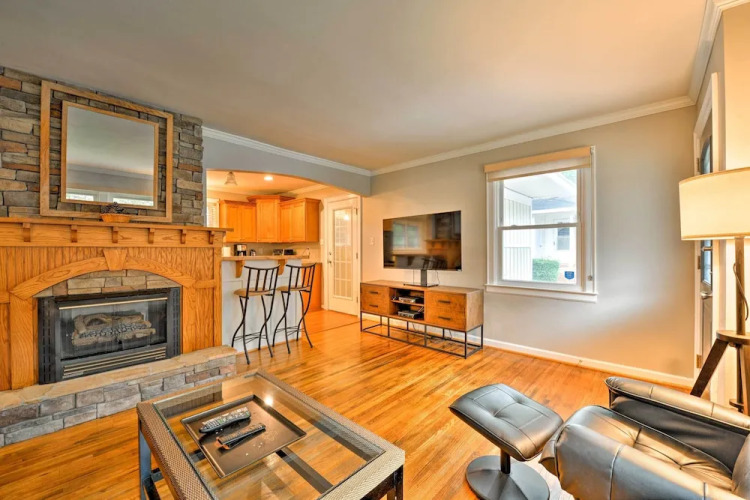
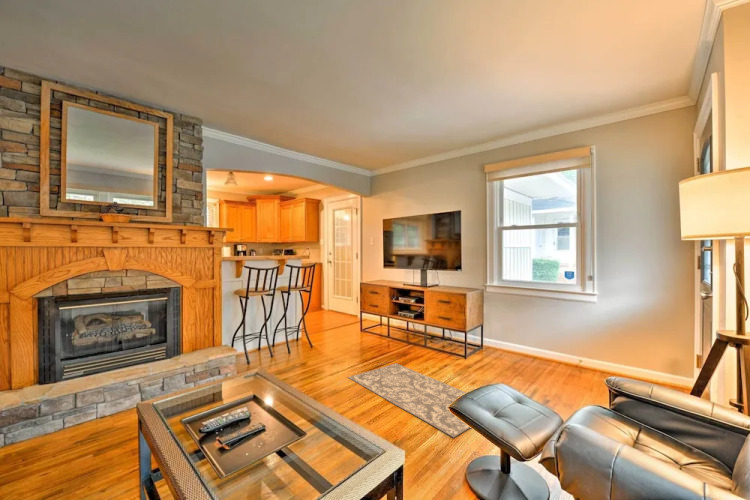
+ rug [347,362,471,439]
